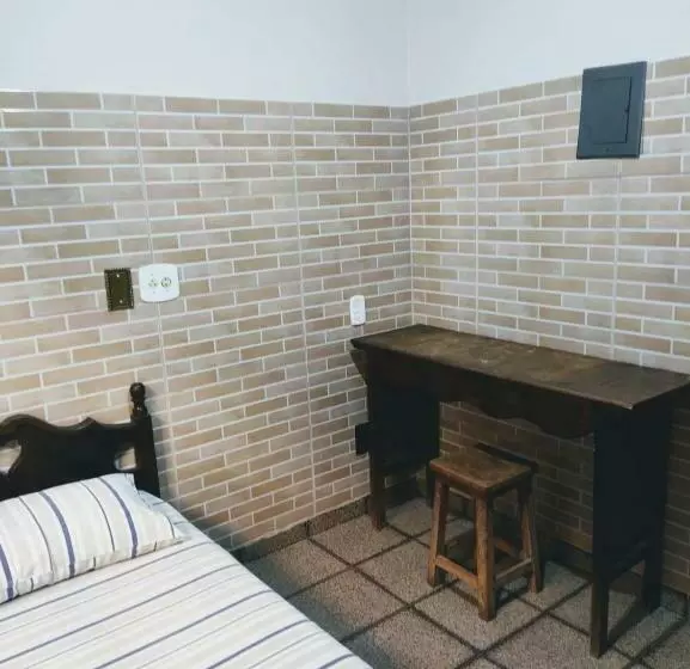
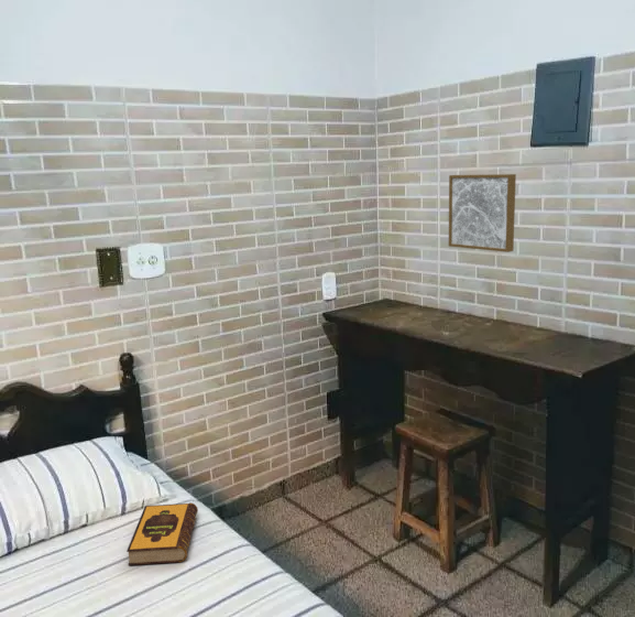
+ wall art [448,173,517,253]
+ hardback book [125,501,199,566]
